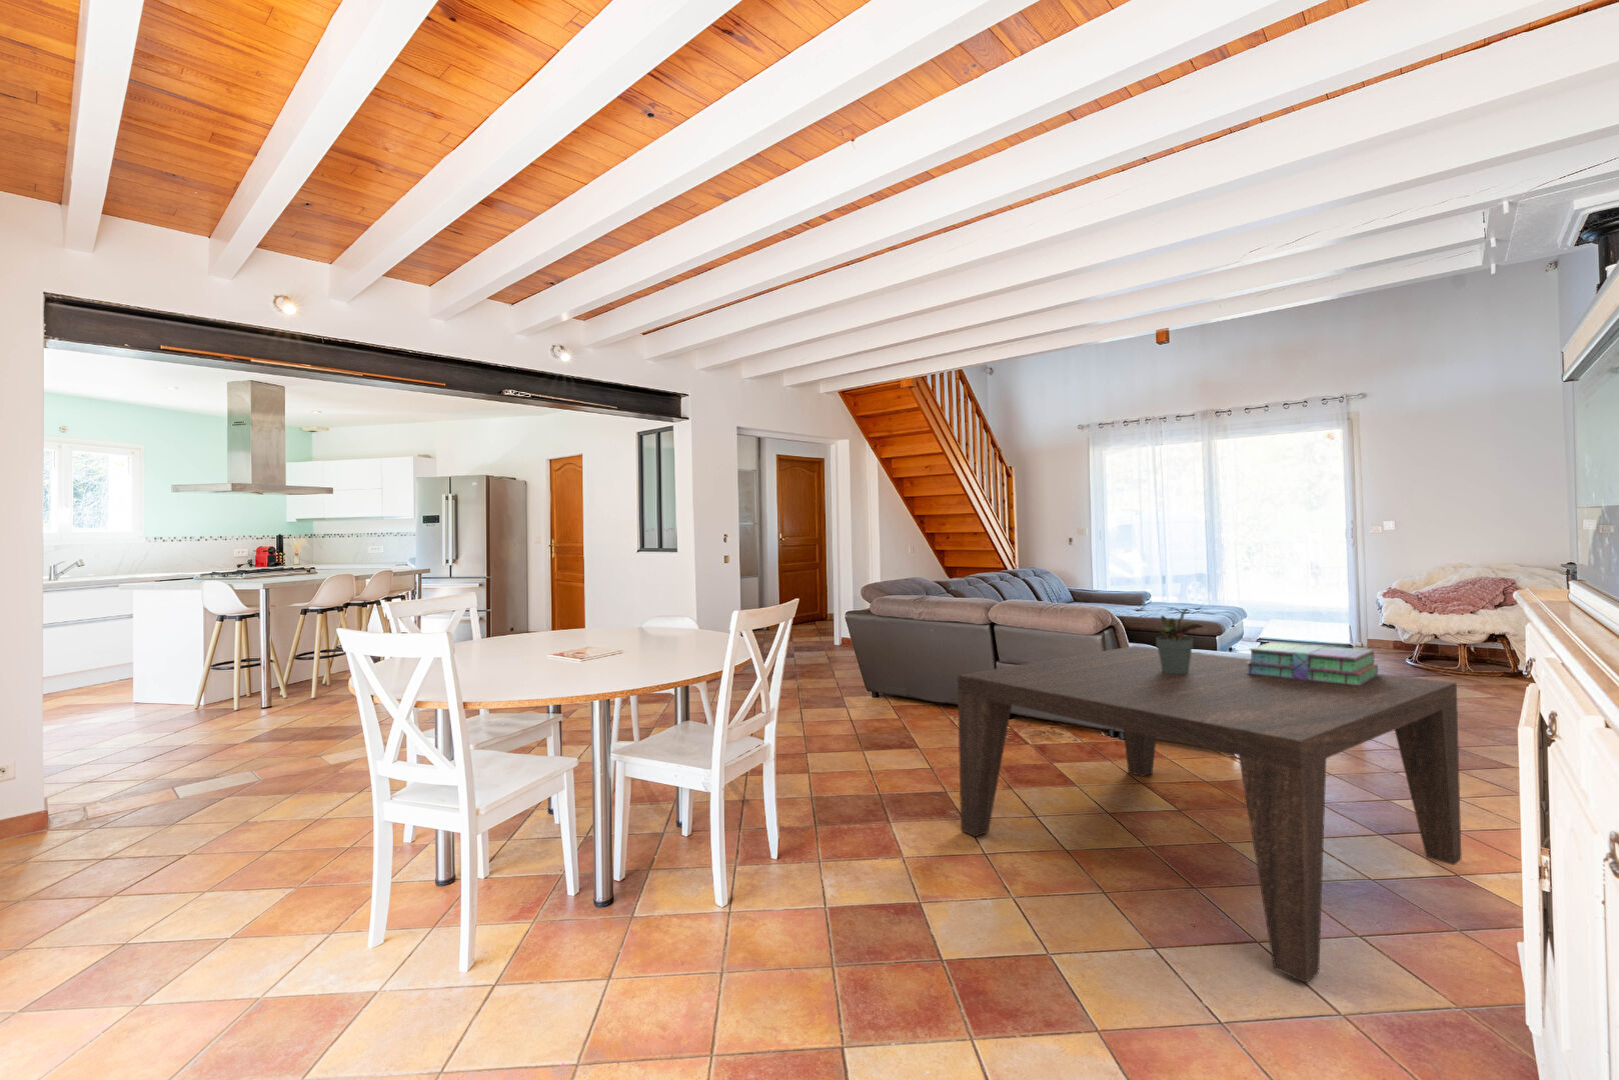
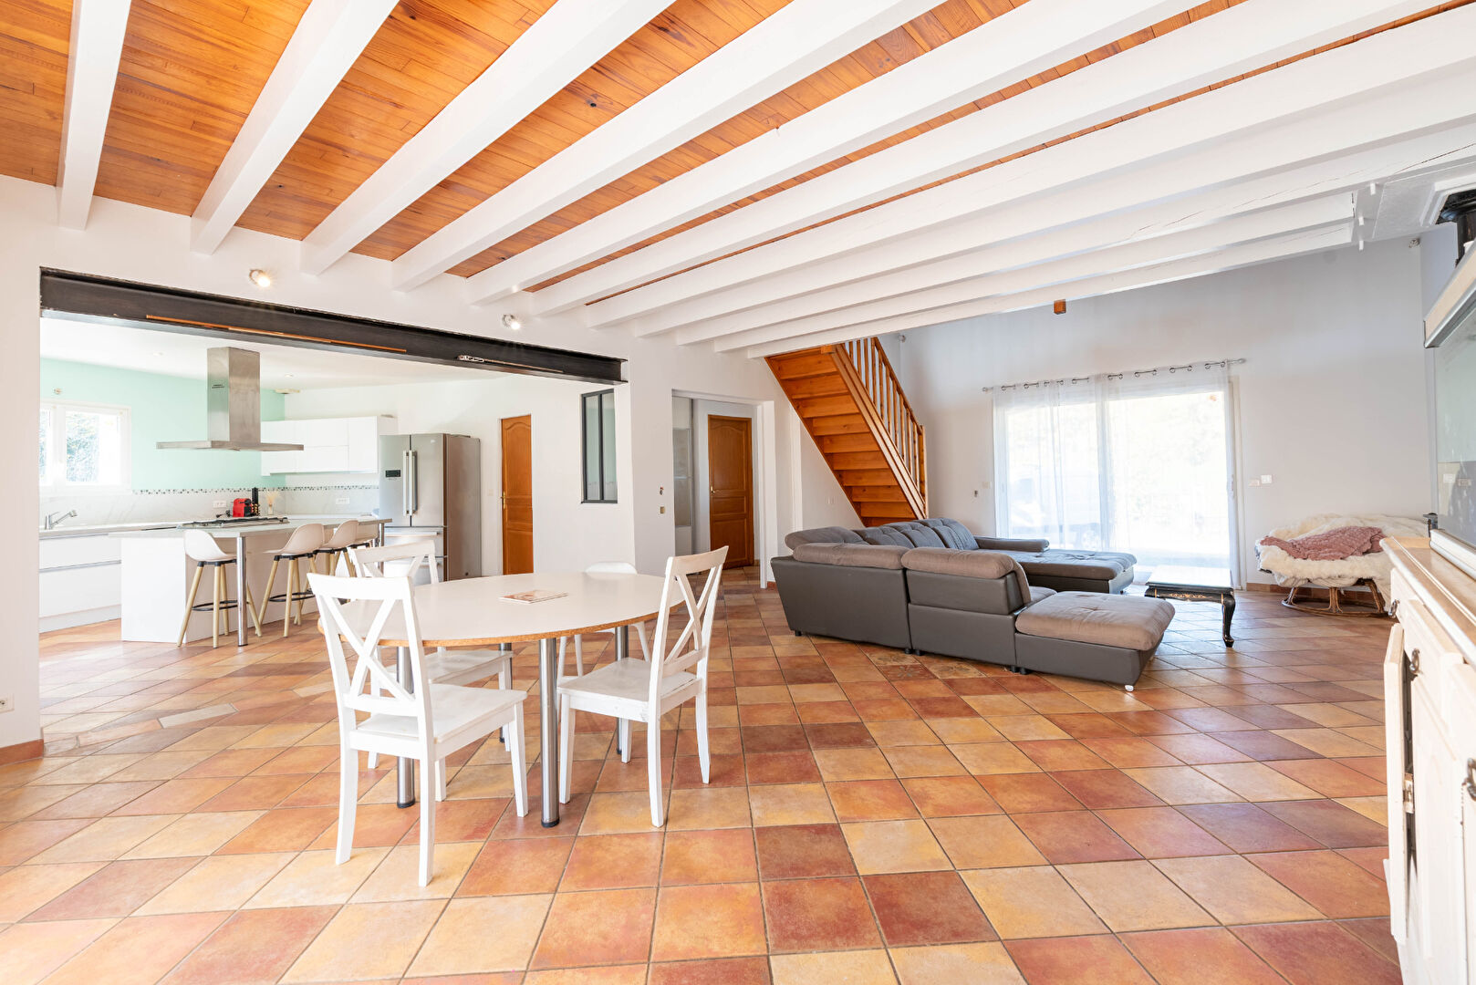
- coffee table [957,645,1462,984]
- potted plant [1152,608,1204,674]
- stack of books [1245,641,1379,686]
